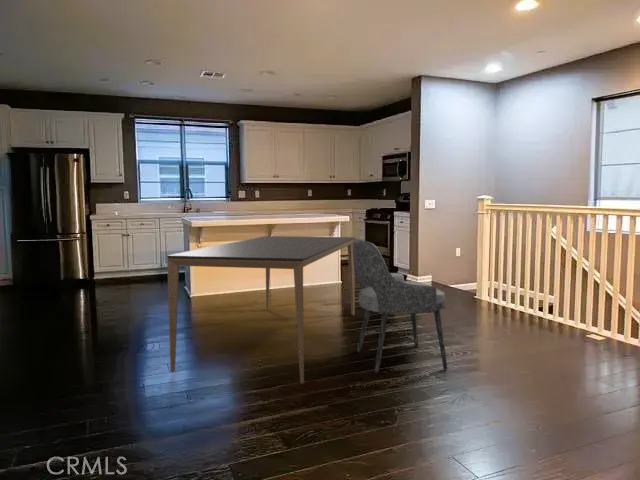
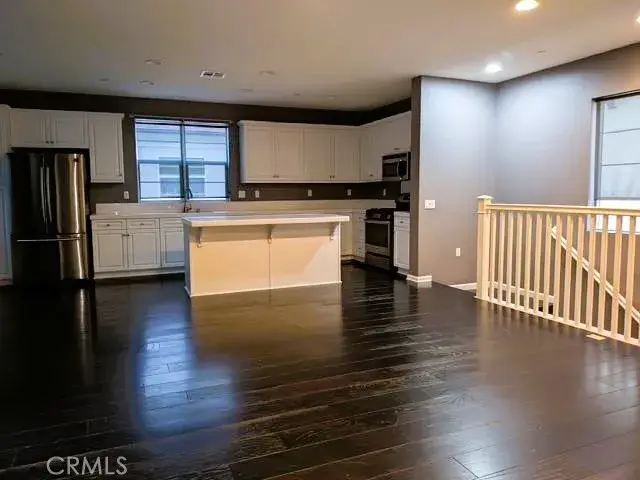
- dining table [166,235,356,385]
- dining chair [353,237,449,374]
